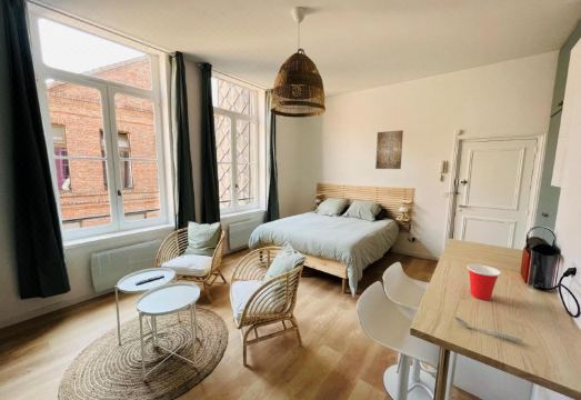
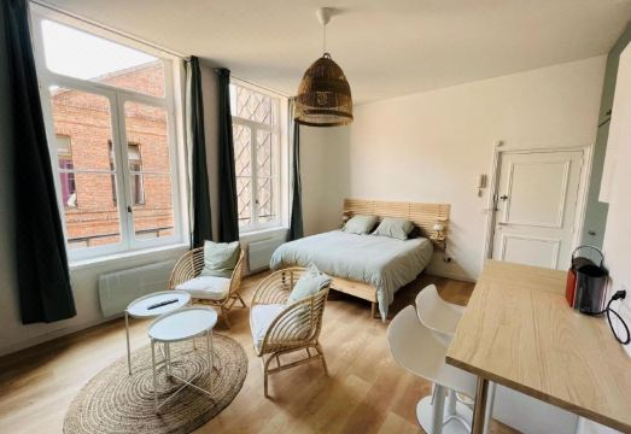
- wall art [374,129,404,170]
- spoon [453,316,523,343]
- cup [467,263,502,301]
